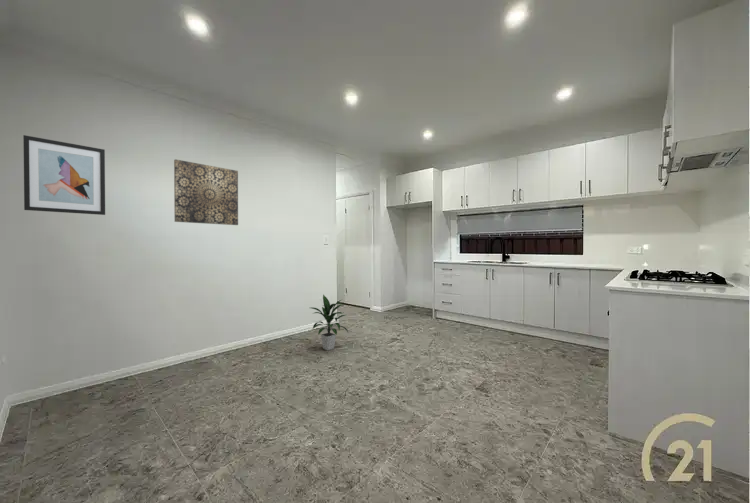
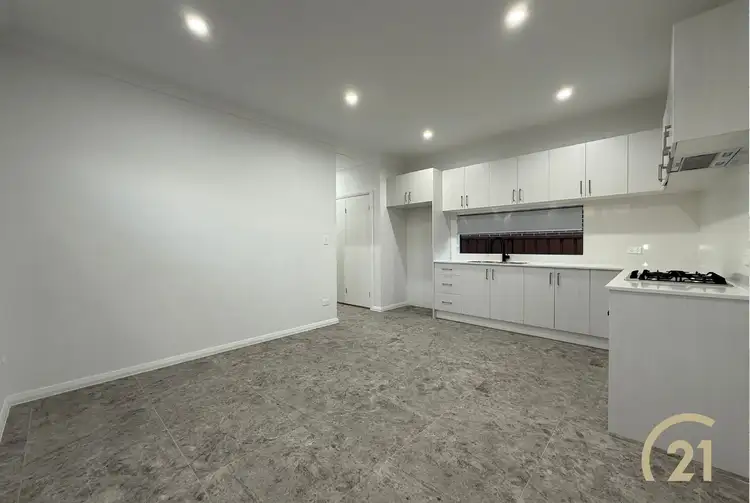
- indoor plant [310,293,349,351]
- wall art [173,158,239,226]
- wall art [22,134,106,216]
